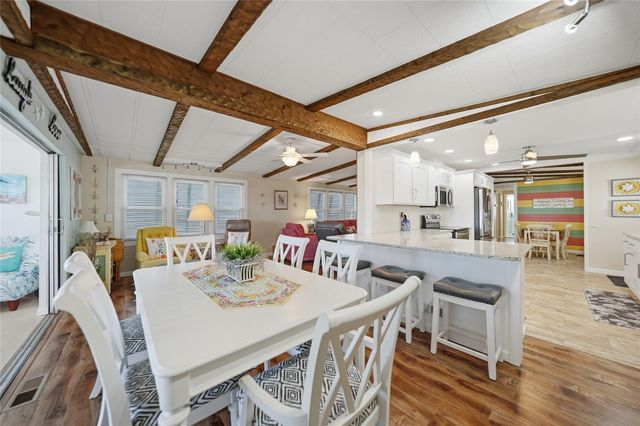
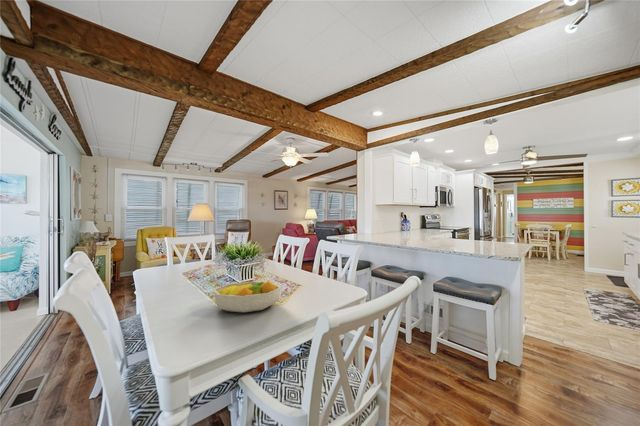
+ fruit bowl [212,279,282,314]
